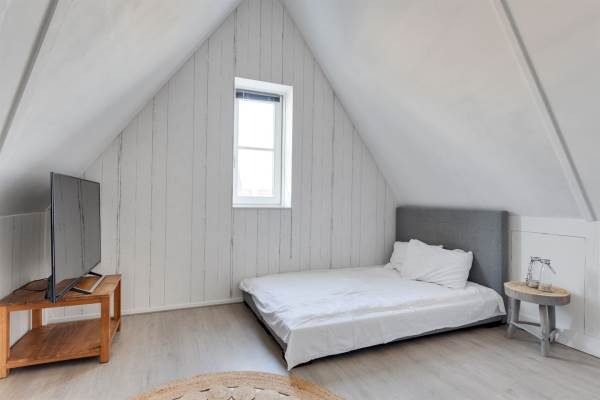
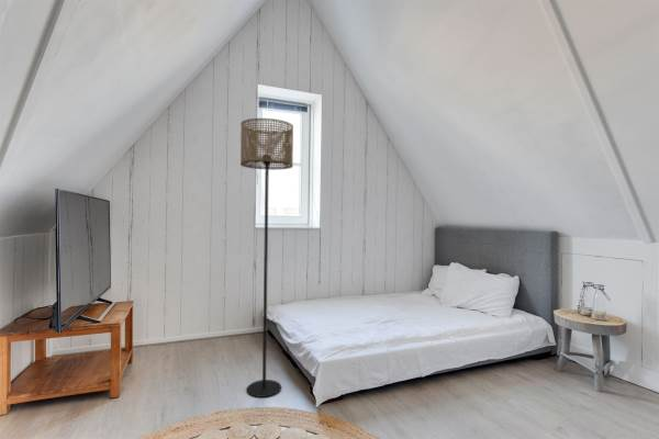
+ floor lamp [239,117,294,398]
